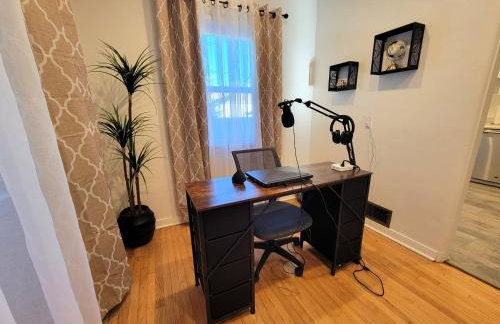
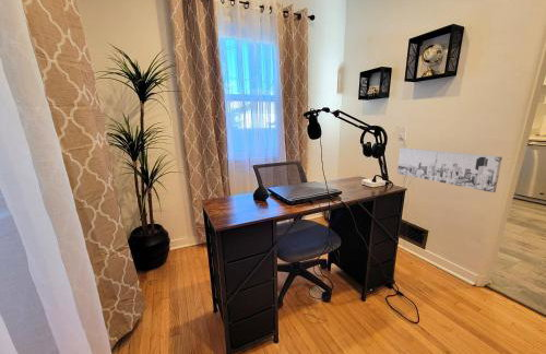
+ wall art [396,146,503,193]
